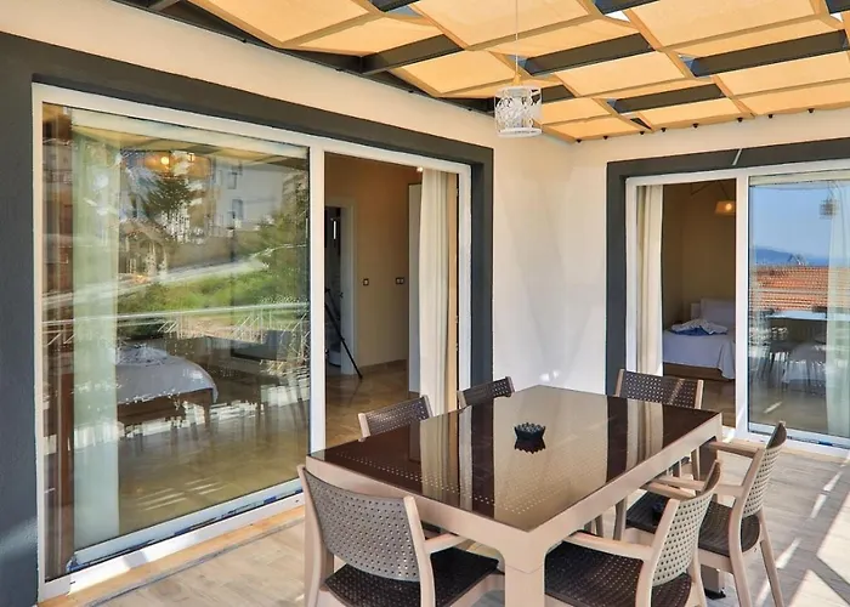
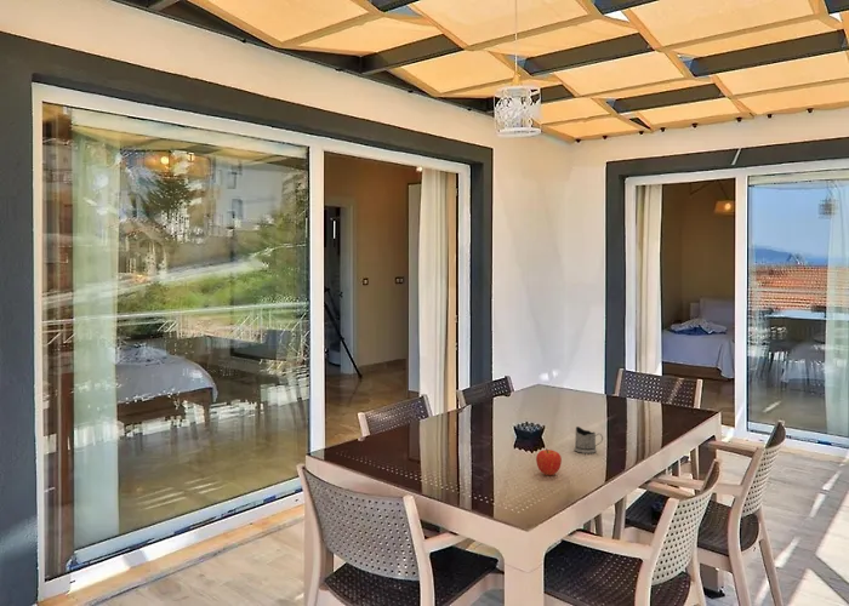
+ fruit [535,447,563,476]
+ tea glass holder [574,425,604,454]
